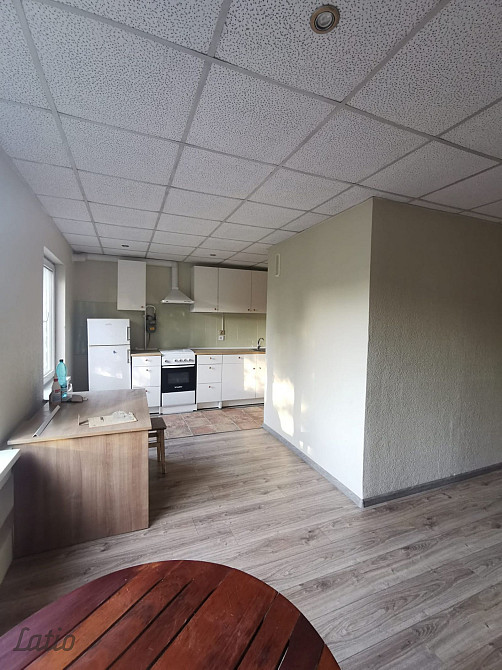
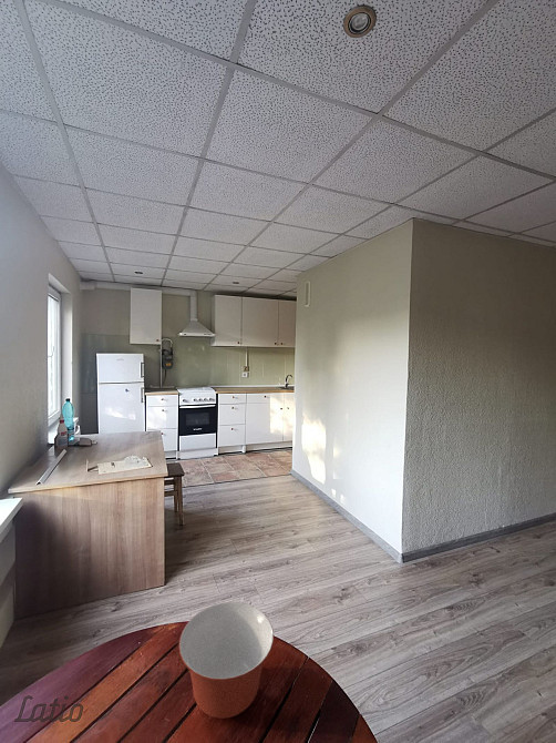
+ mixing bowl [177,601,275,720]
